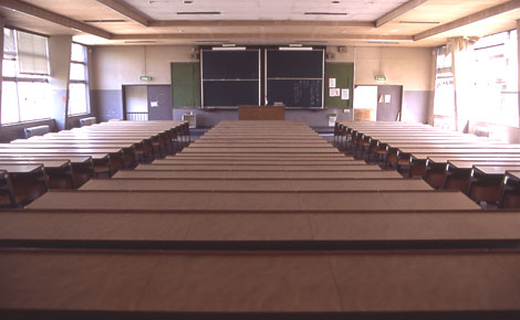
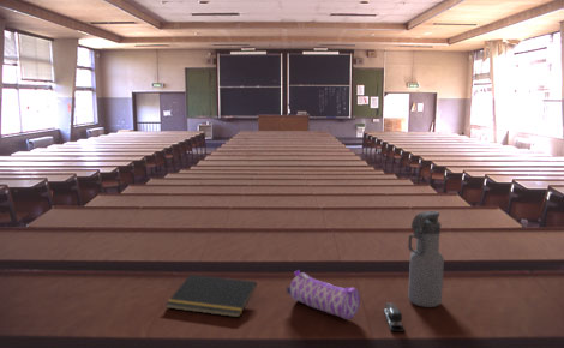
+ pencil case [286,269,361,320]
+ stapler [383,302,406,332]
+ water bottle [407,210,445,308]
+ notepad [164,274,258,318]
